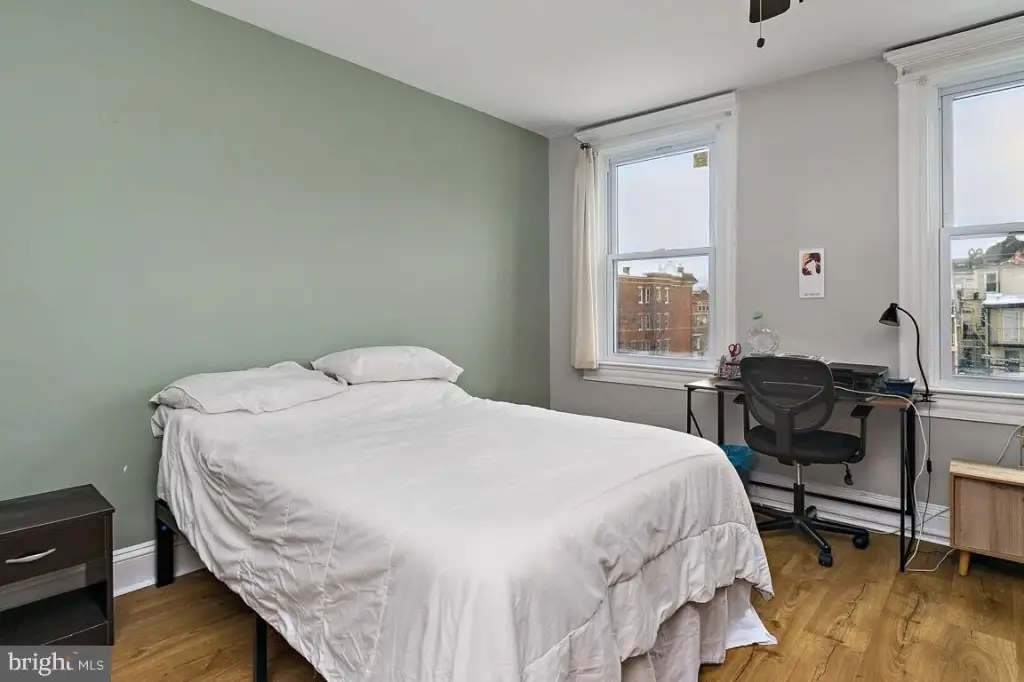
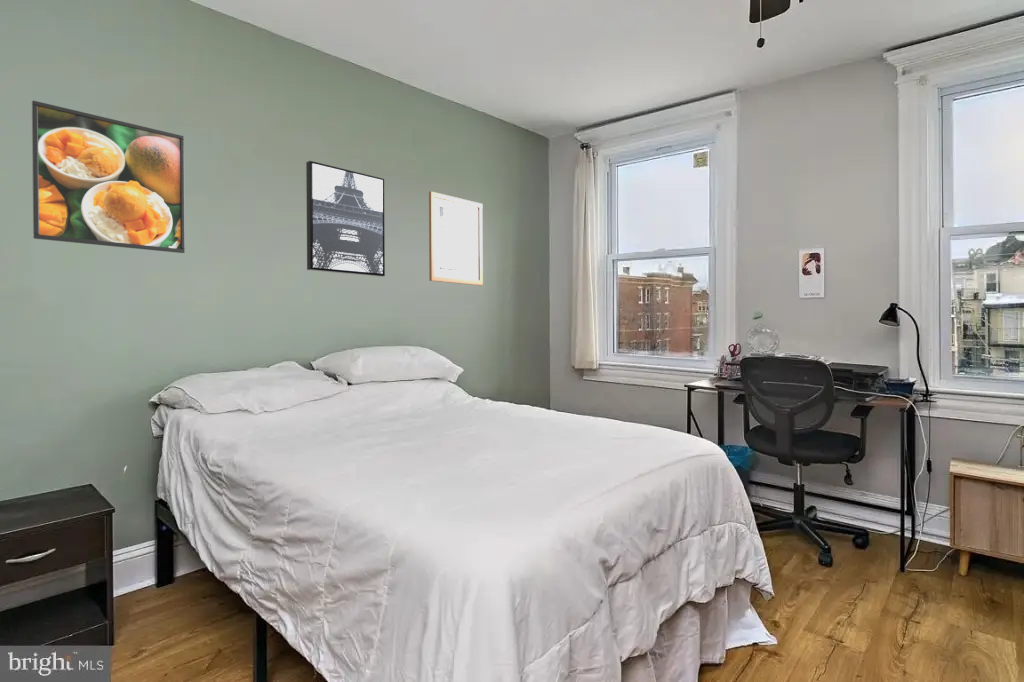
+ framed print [31,100,186,254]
+ wall art [428,190,484,286]
+ wall art [305,160,386,278]
